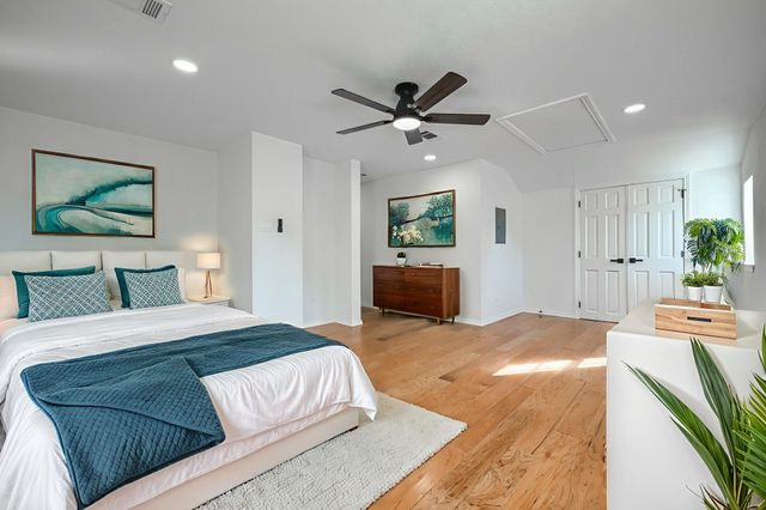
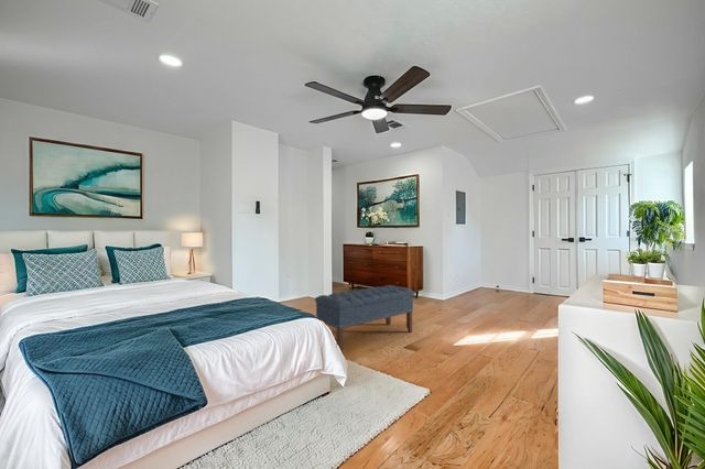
+ bench [314,284,415,353]
